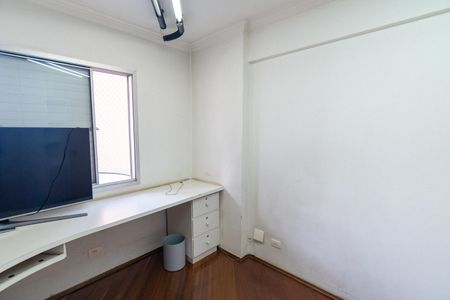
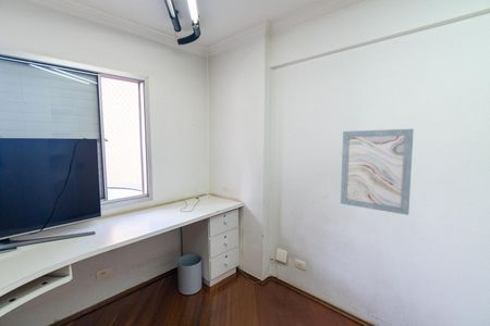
+ wall art [340,128,415,216]
